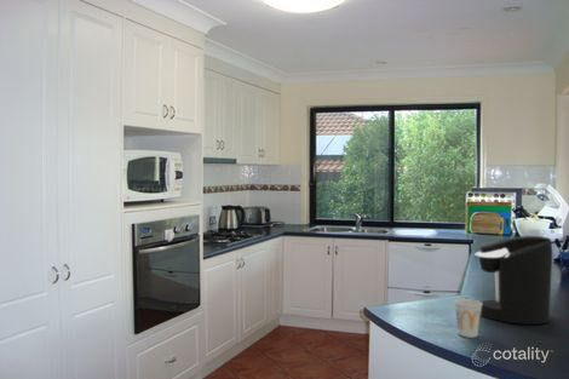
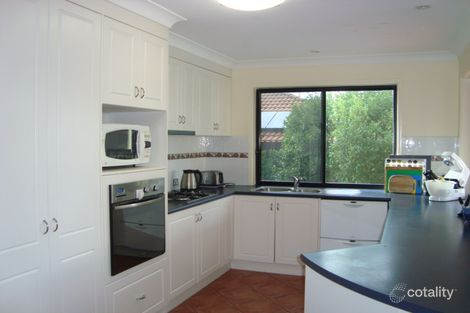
- coffee maker [475,235,553,326]
- cup [454,298,482,339]
